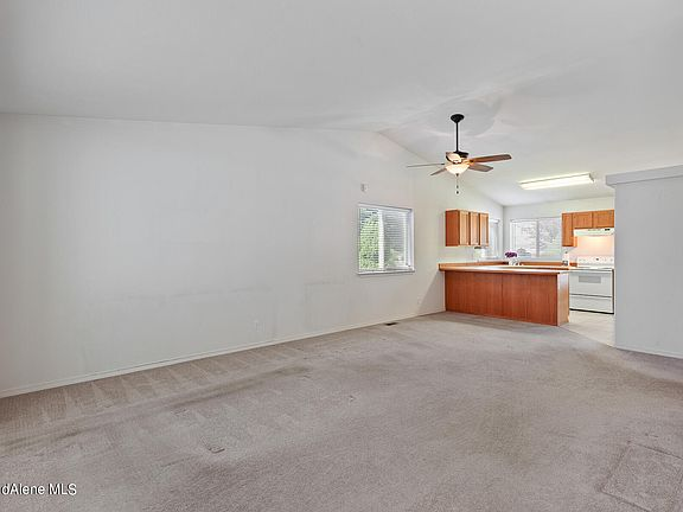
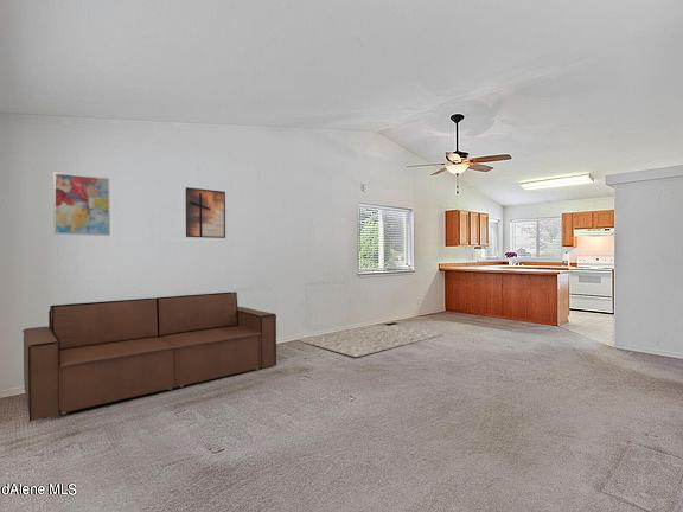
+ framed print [185,186,226,239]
+ wall art [52,171,111,237]
+ sofa [21,290,277,423]
+ rug [294,325,445,358]
